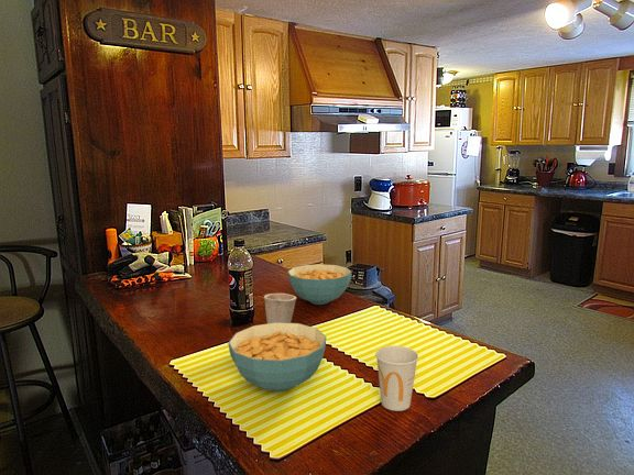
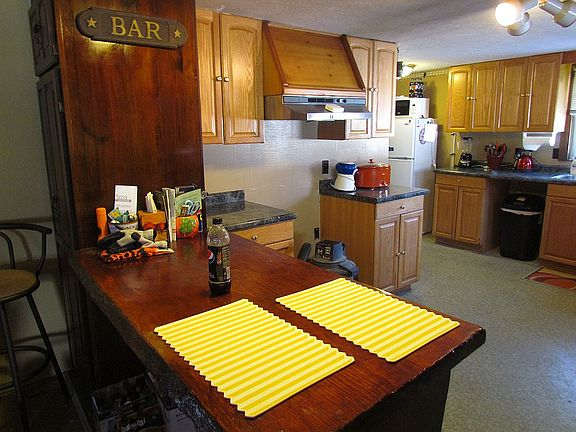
- cup [374,345,419,412]
- cereal bowl [227,322,327,393]
- cup [263,292,297,323]
- cereal bowl [286,263,352,306]
